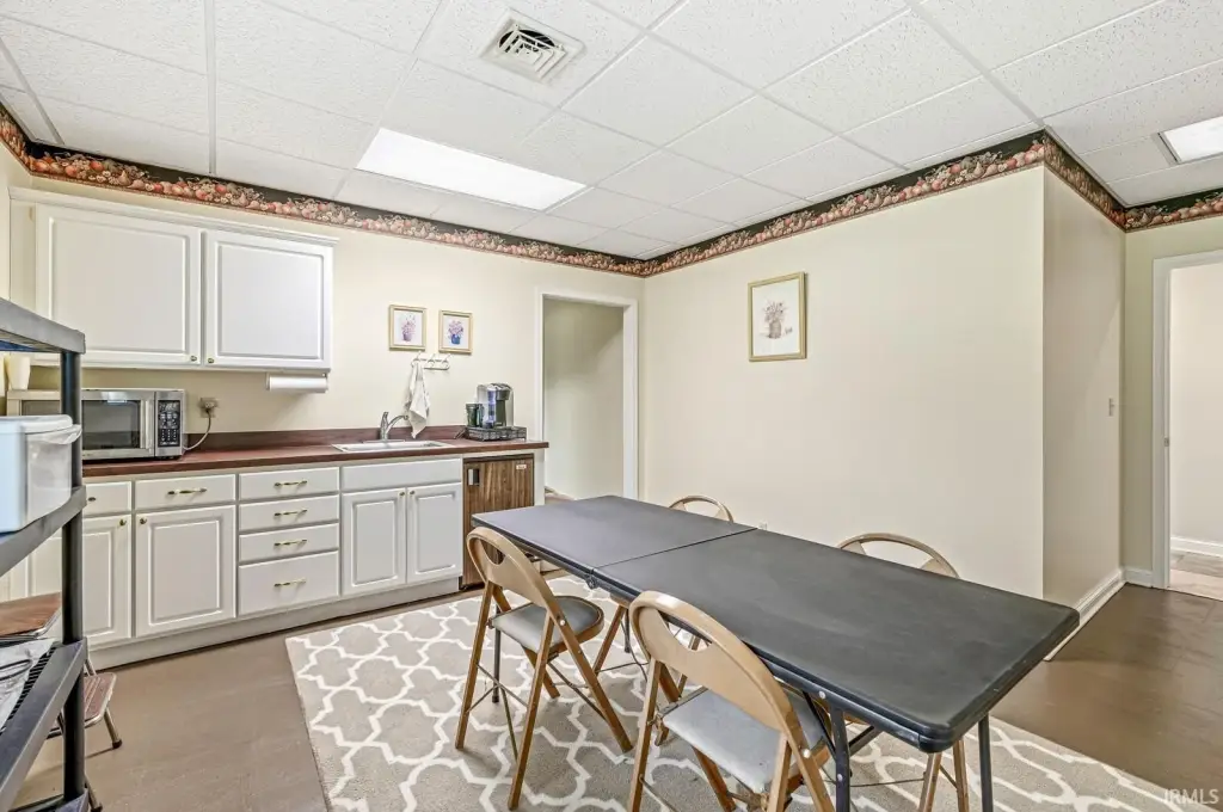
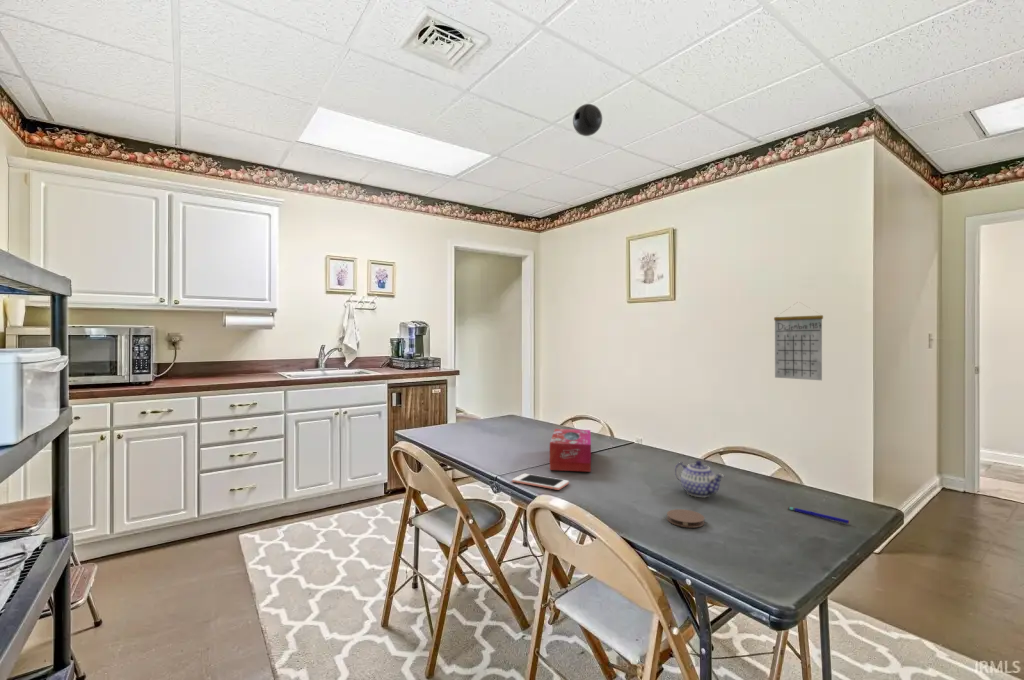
+ coaster [666,508,706,529]
+ pen [787,506,850,525]
+ teapot [674,460,725,498]
+ calendar [773,302,824,381]
+ tissue box [549,428,592,473]
+ cell phone [511,473,570,491]
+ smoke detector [572,103,603,137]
